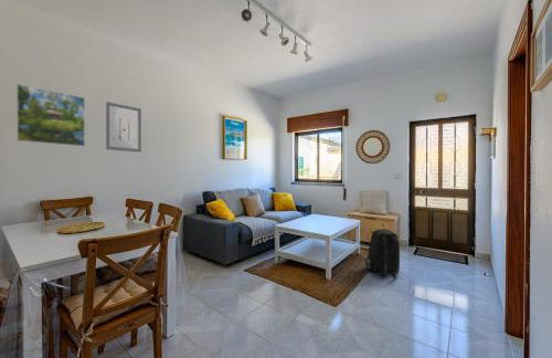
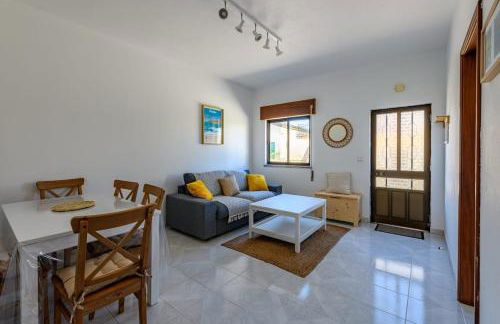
- backpack [364,229,401,276]
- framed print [15,83,86,148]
- wall art [105,101,142,154]
